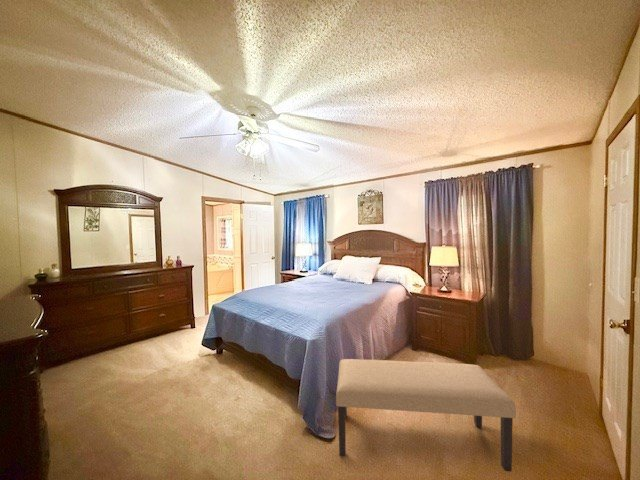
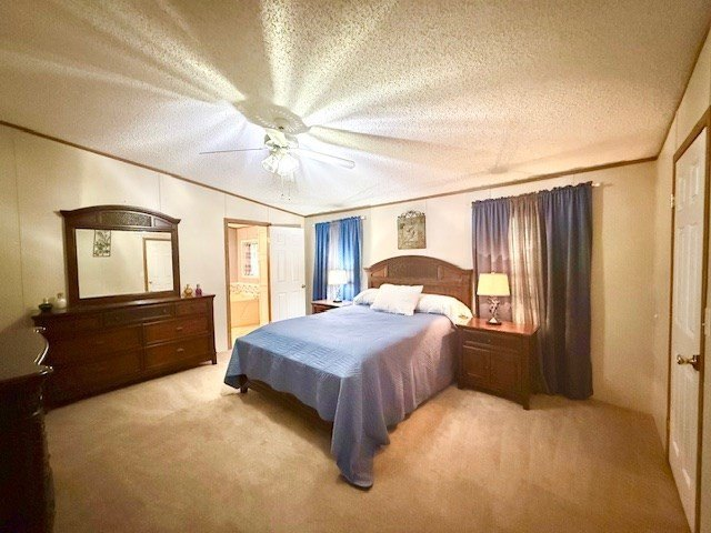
- bench [335,358,517,473]
